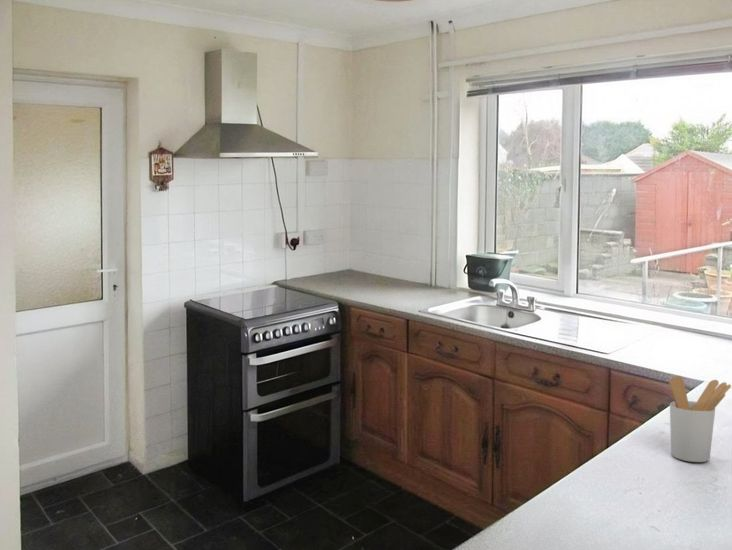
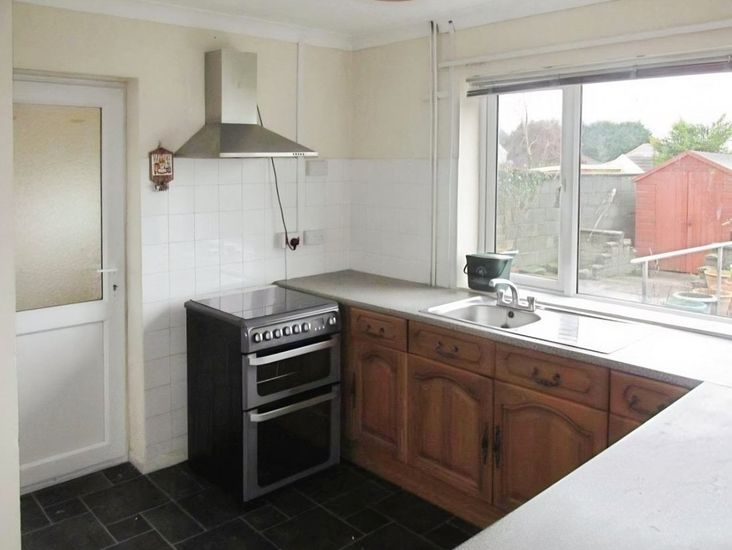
- utensil holder [668,375,732,463]
